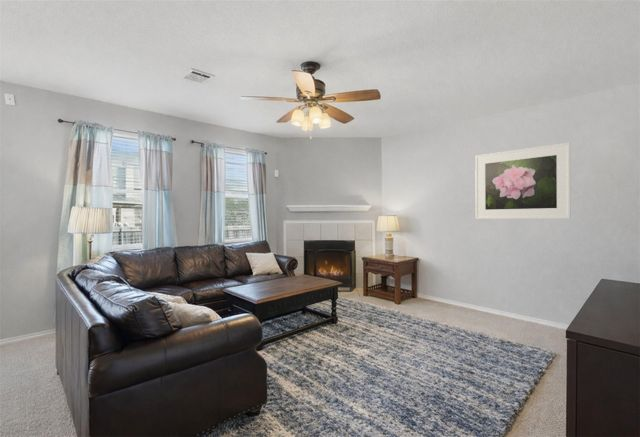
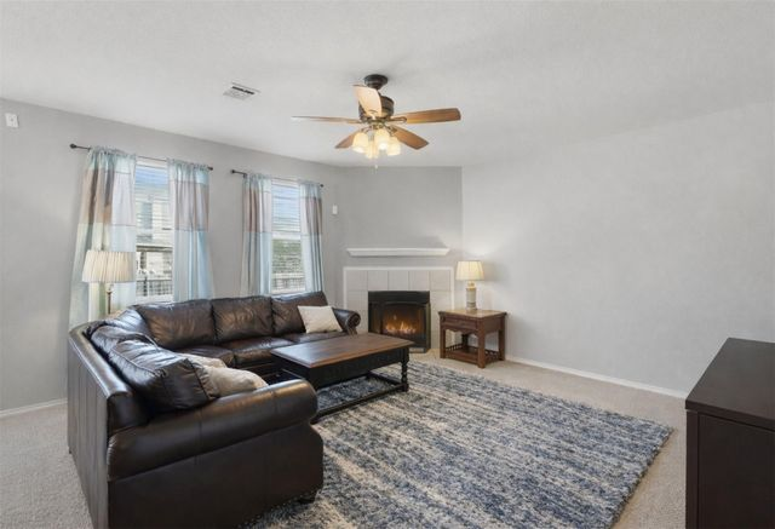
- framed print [474,142,571,220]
